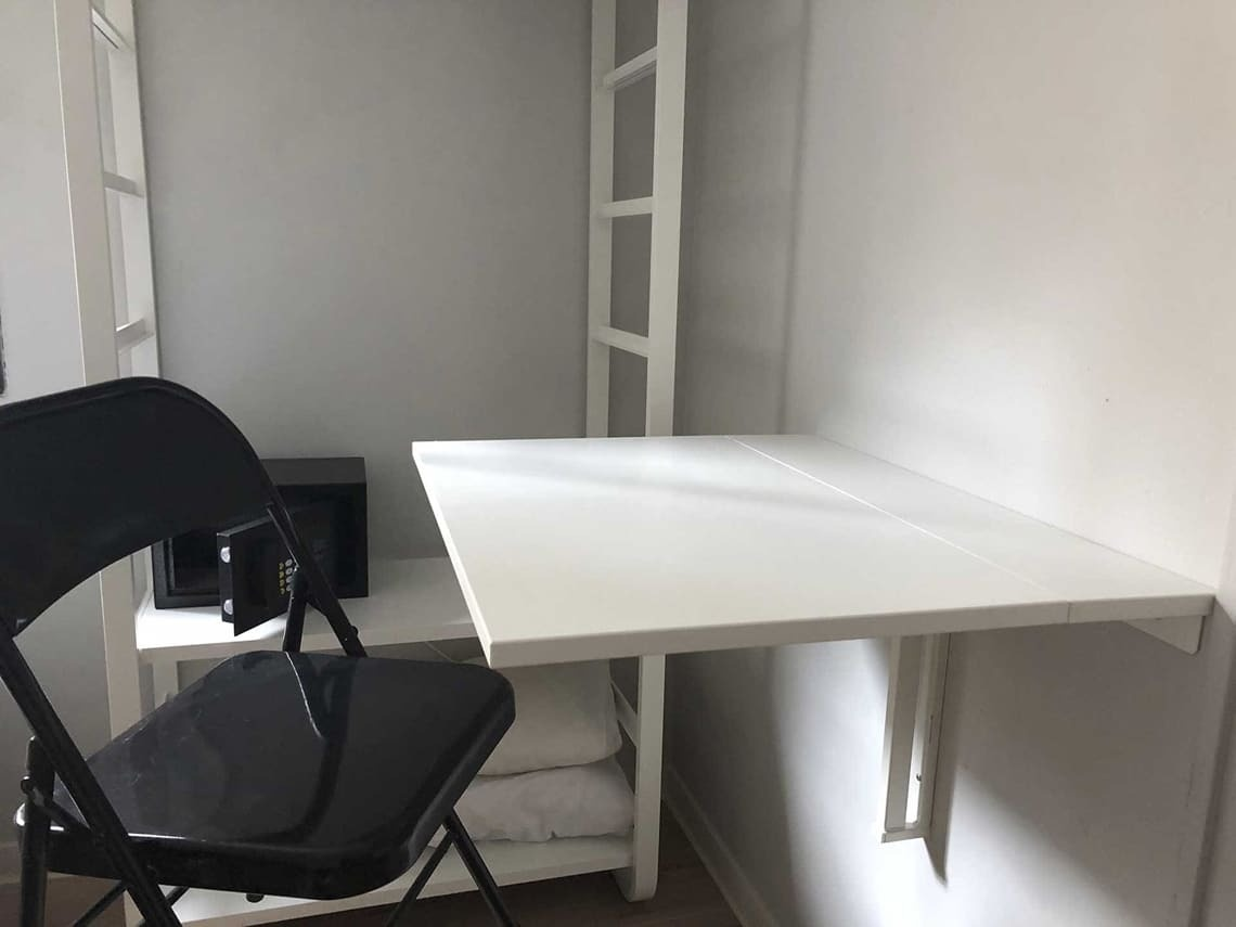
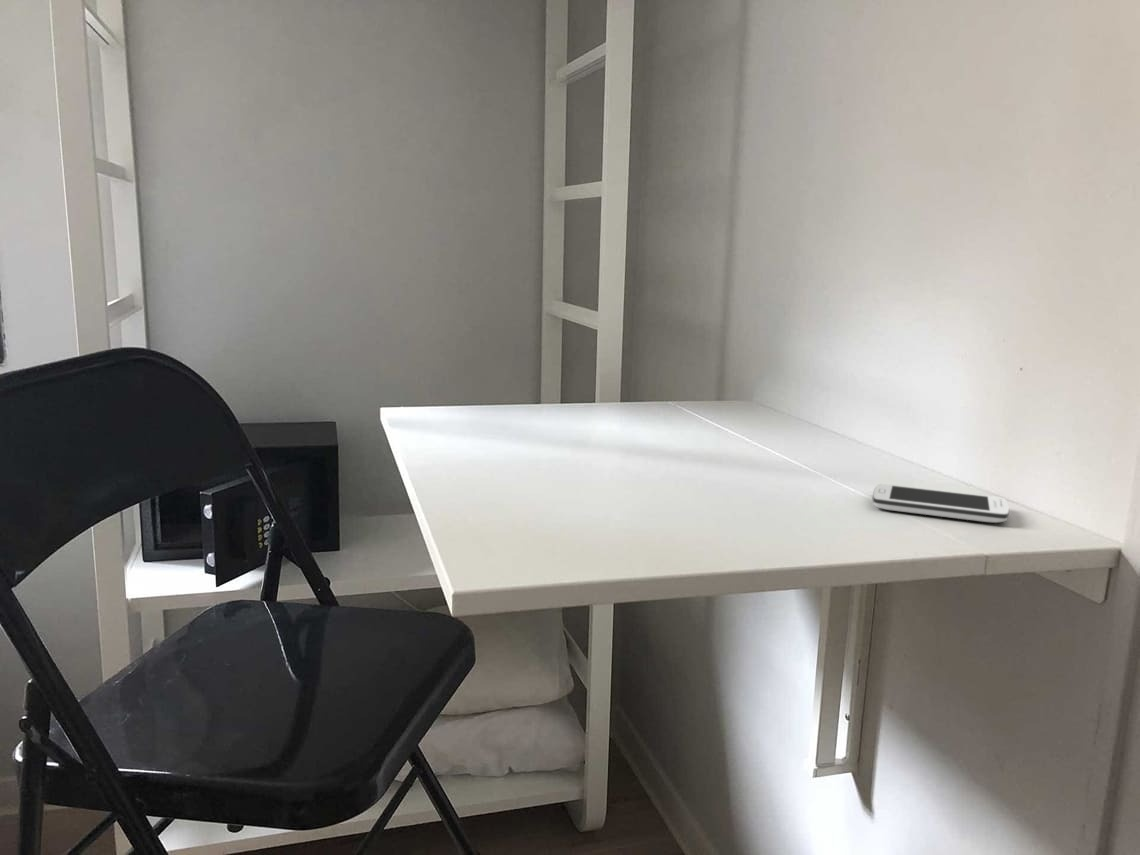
+ smartphone [872,483,1010,524]
